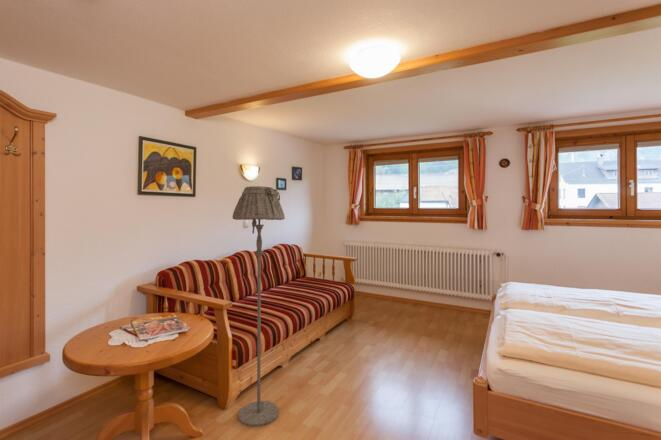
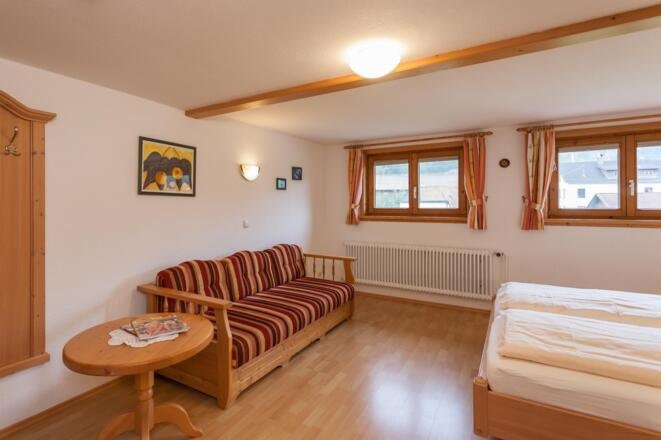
- floor lamp [232,185,286,428]
